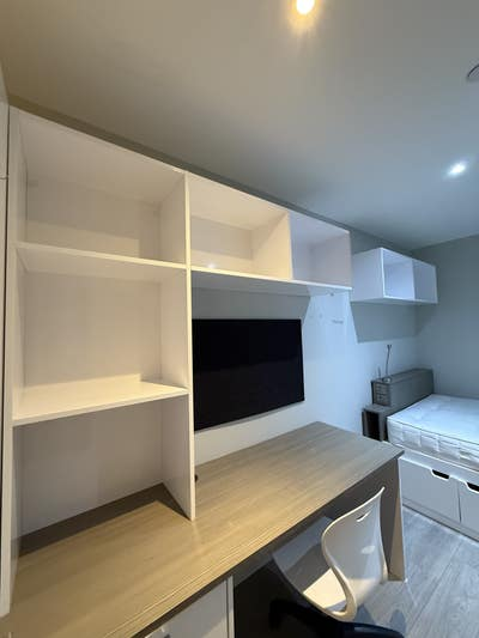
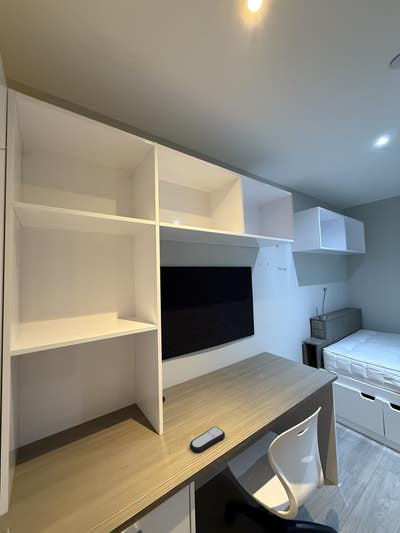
+ remote control [189,426,226,454]
